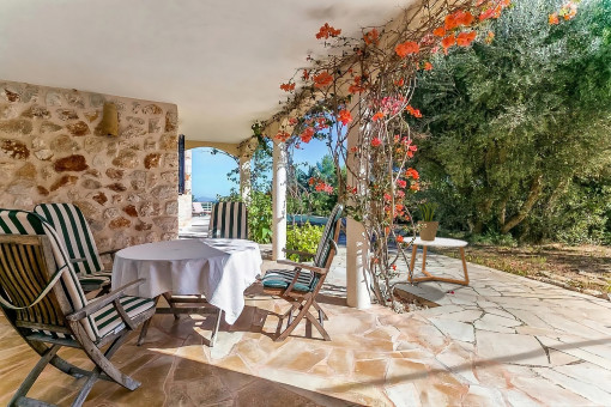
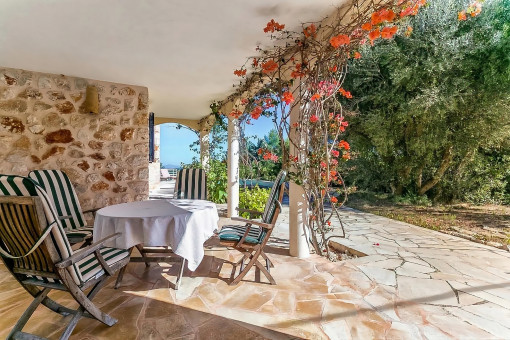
- coffee table [403,236,471,286]
- potted plant [417,201,442,241]
